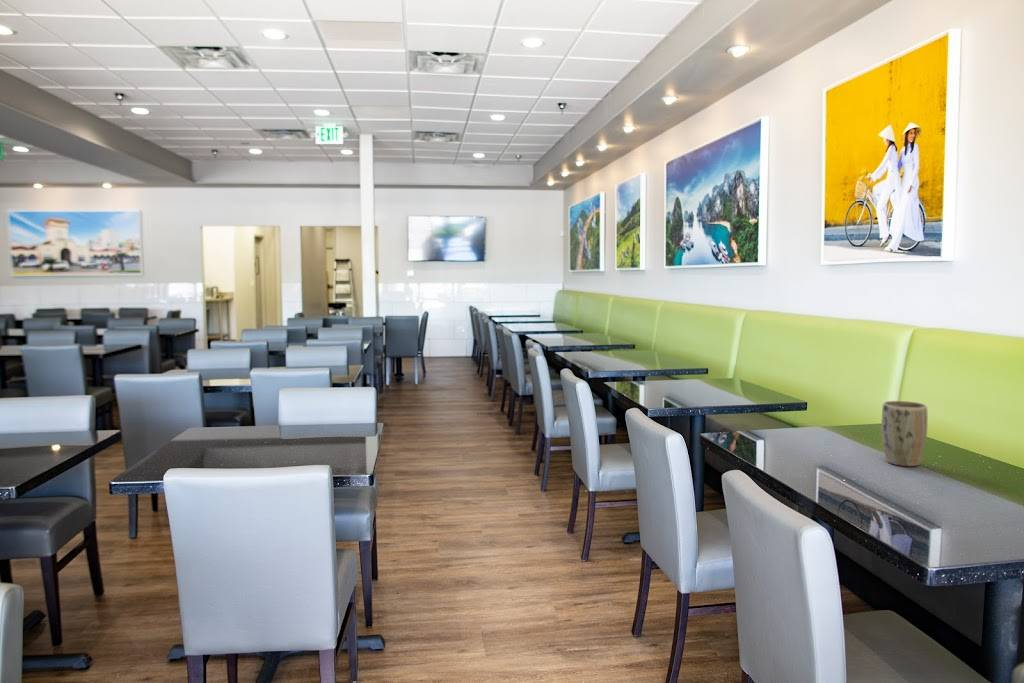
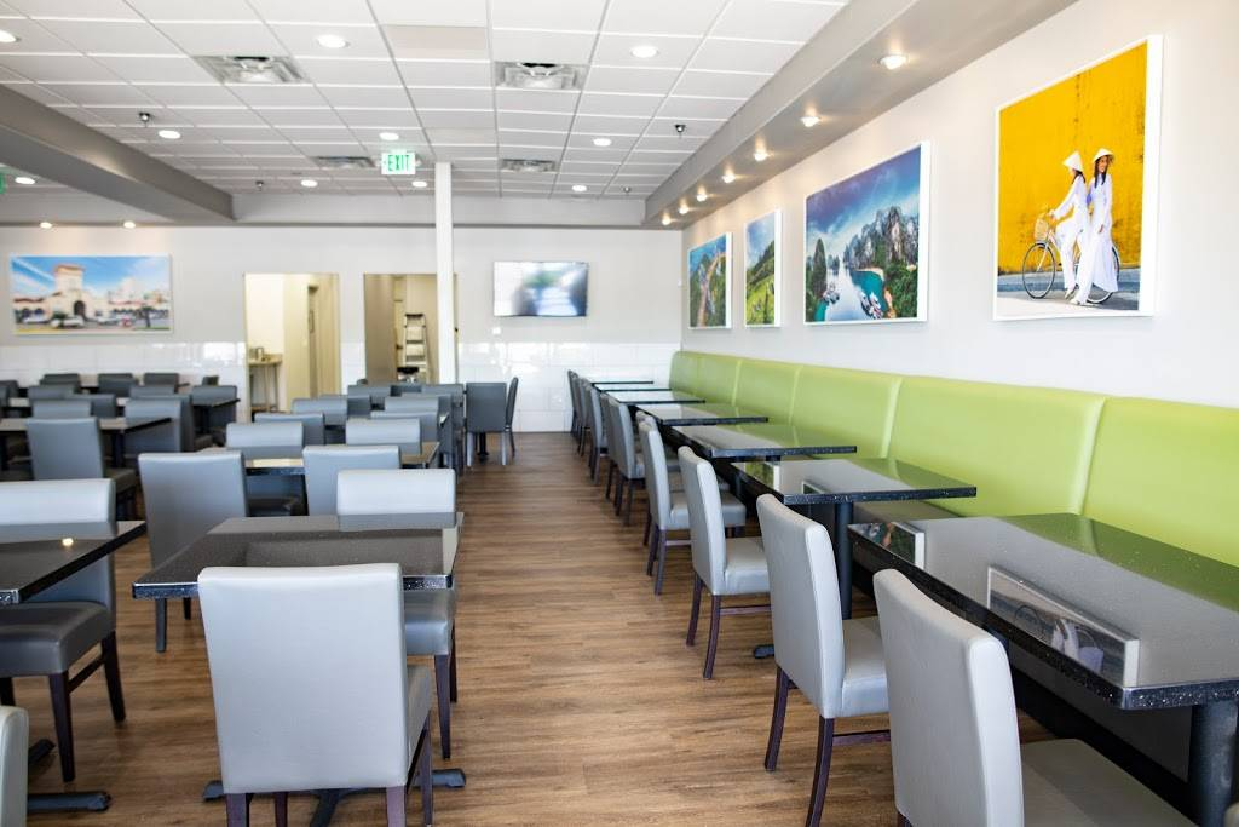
- plant pot [880,400,929,467]
